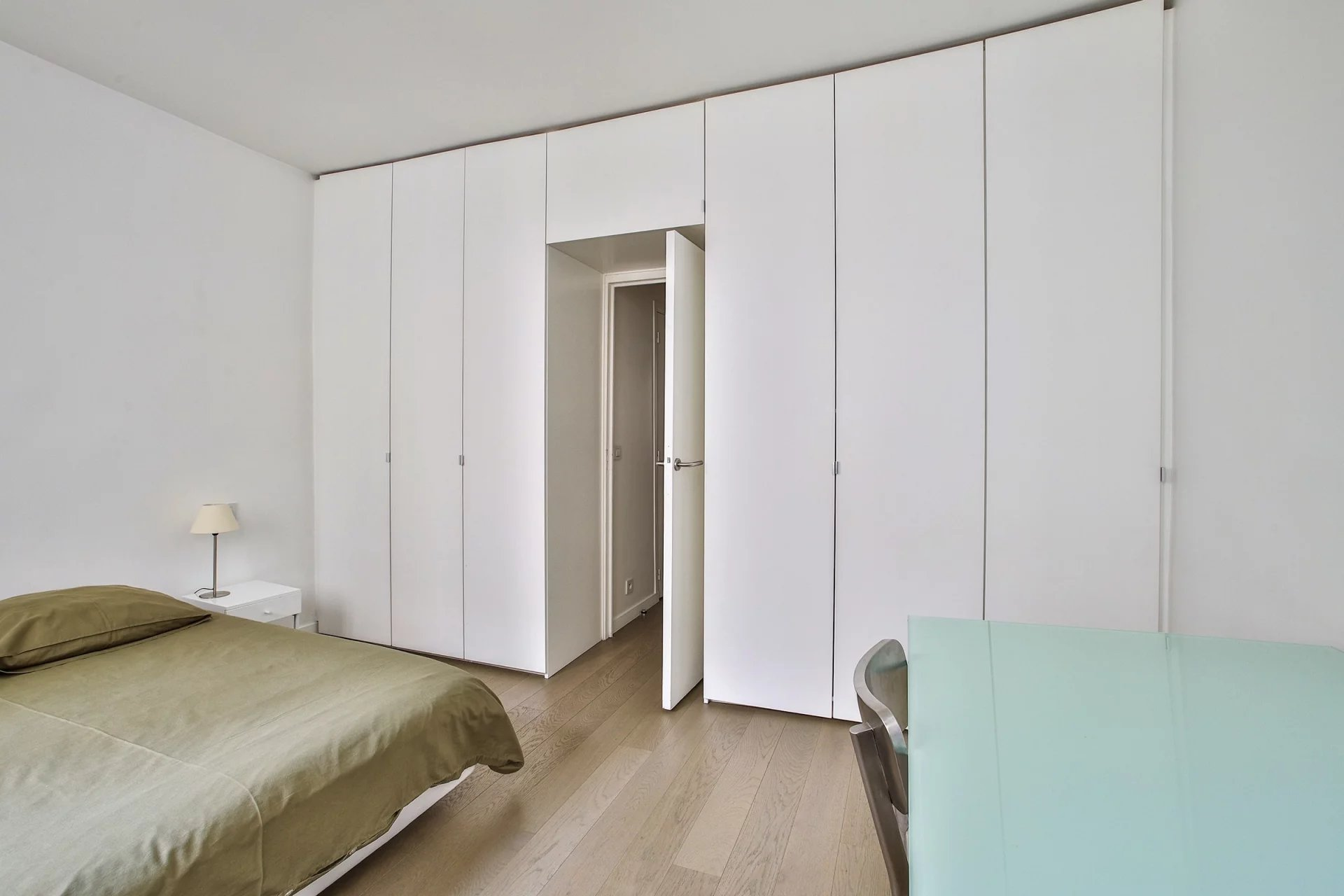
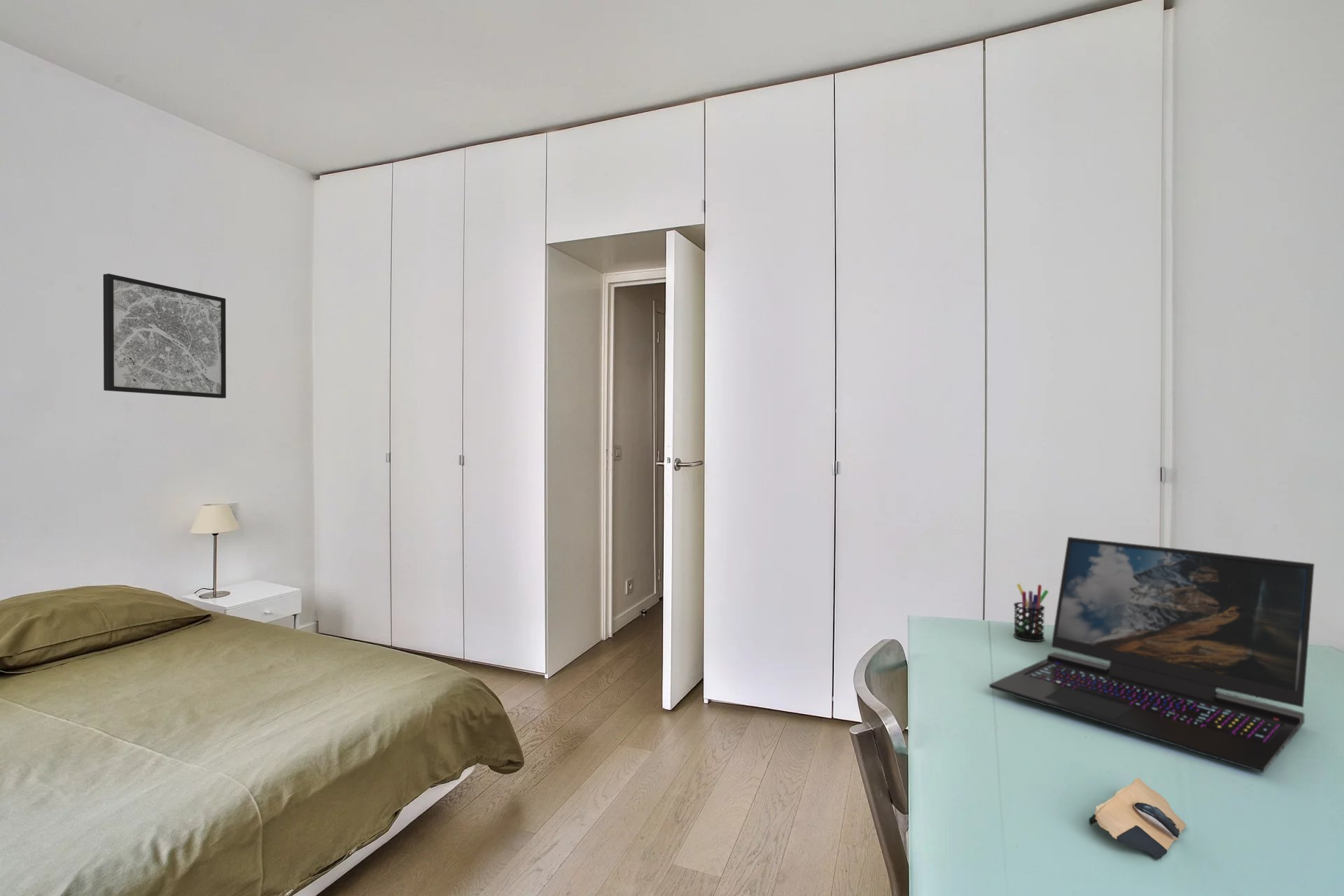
+ wall art [102,273,227,399]
+ computer mouse [1088,777,1187,861]
+ laptop [988,536,1315,773]
+ pen holder [1013,583,1049,643]
